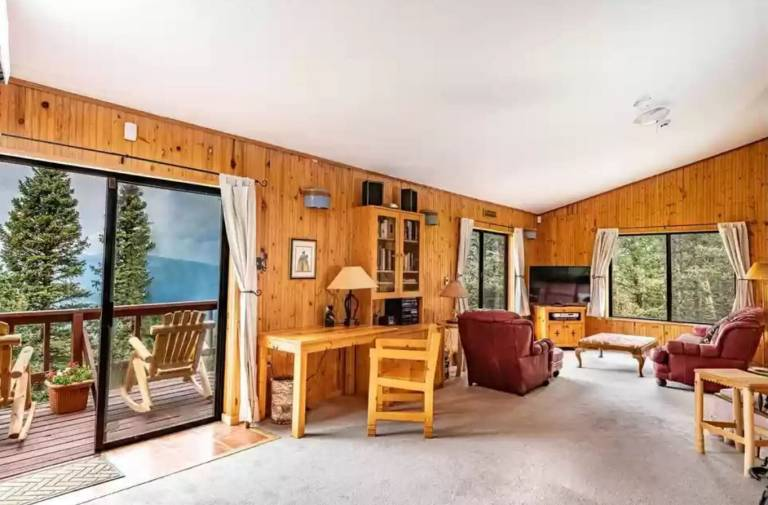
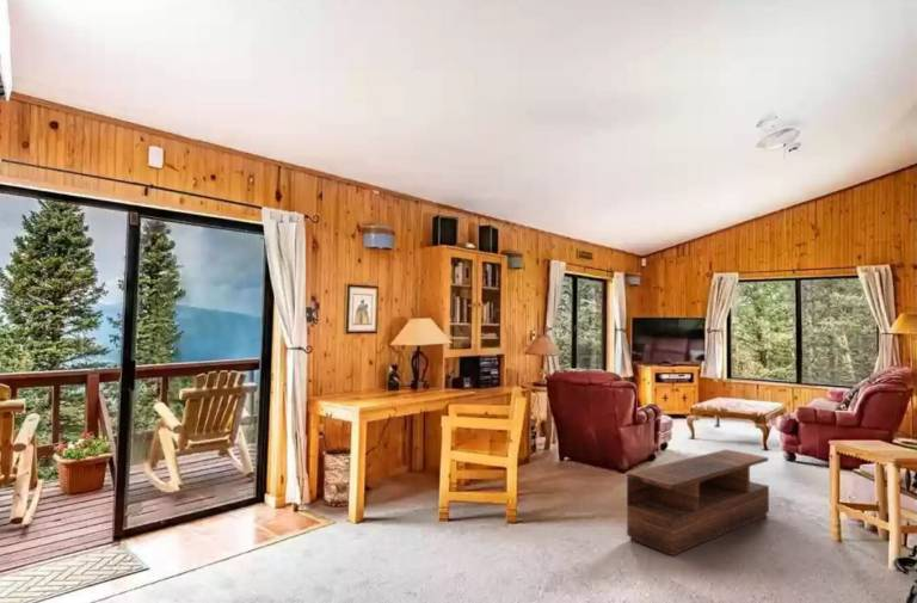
+ coffee table [626,448,770,556]
